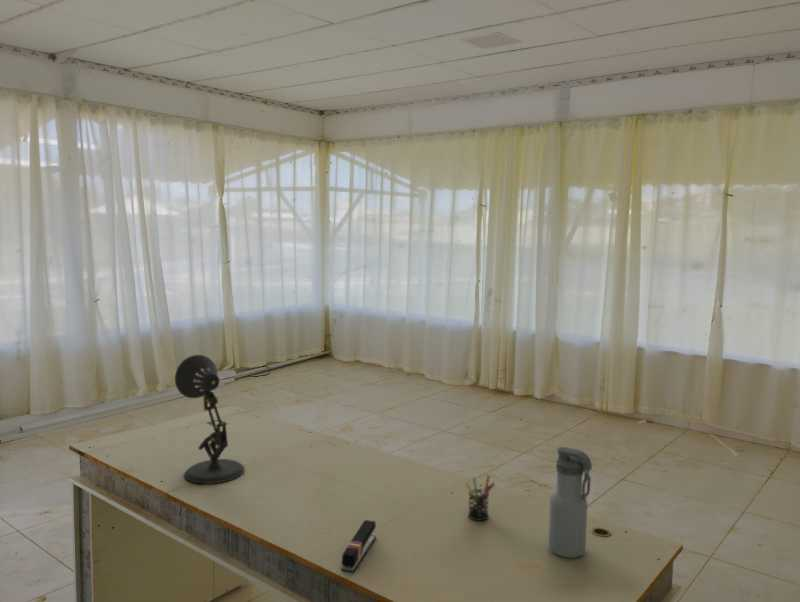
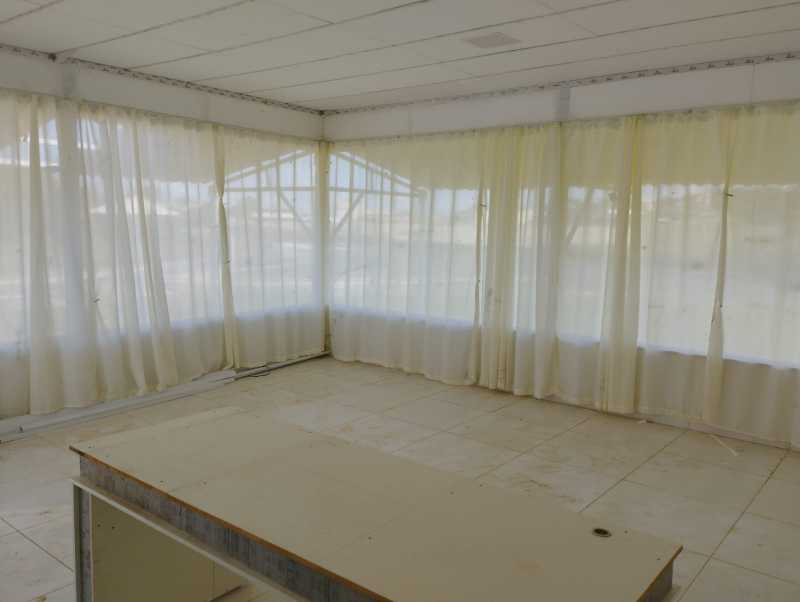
- pen holder [464,474,496,522]
- water bottle [548,446,593,559]
- stapler [340,519,377,574]
- desk lamp [174,354,246,484]
